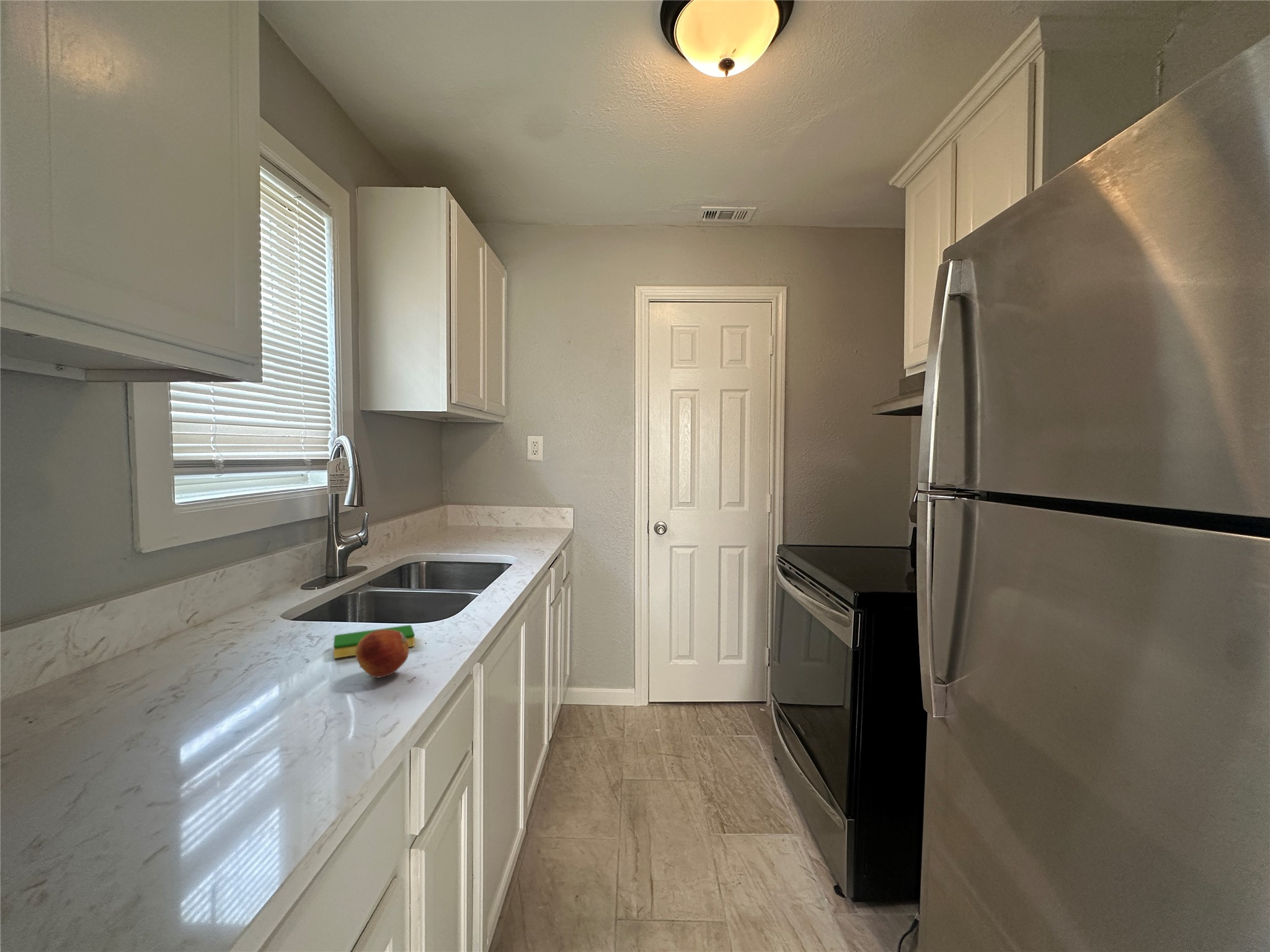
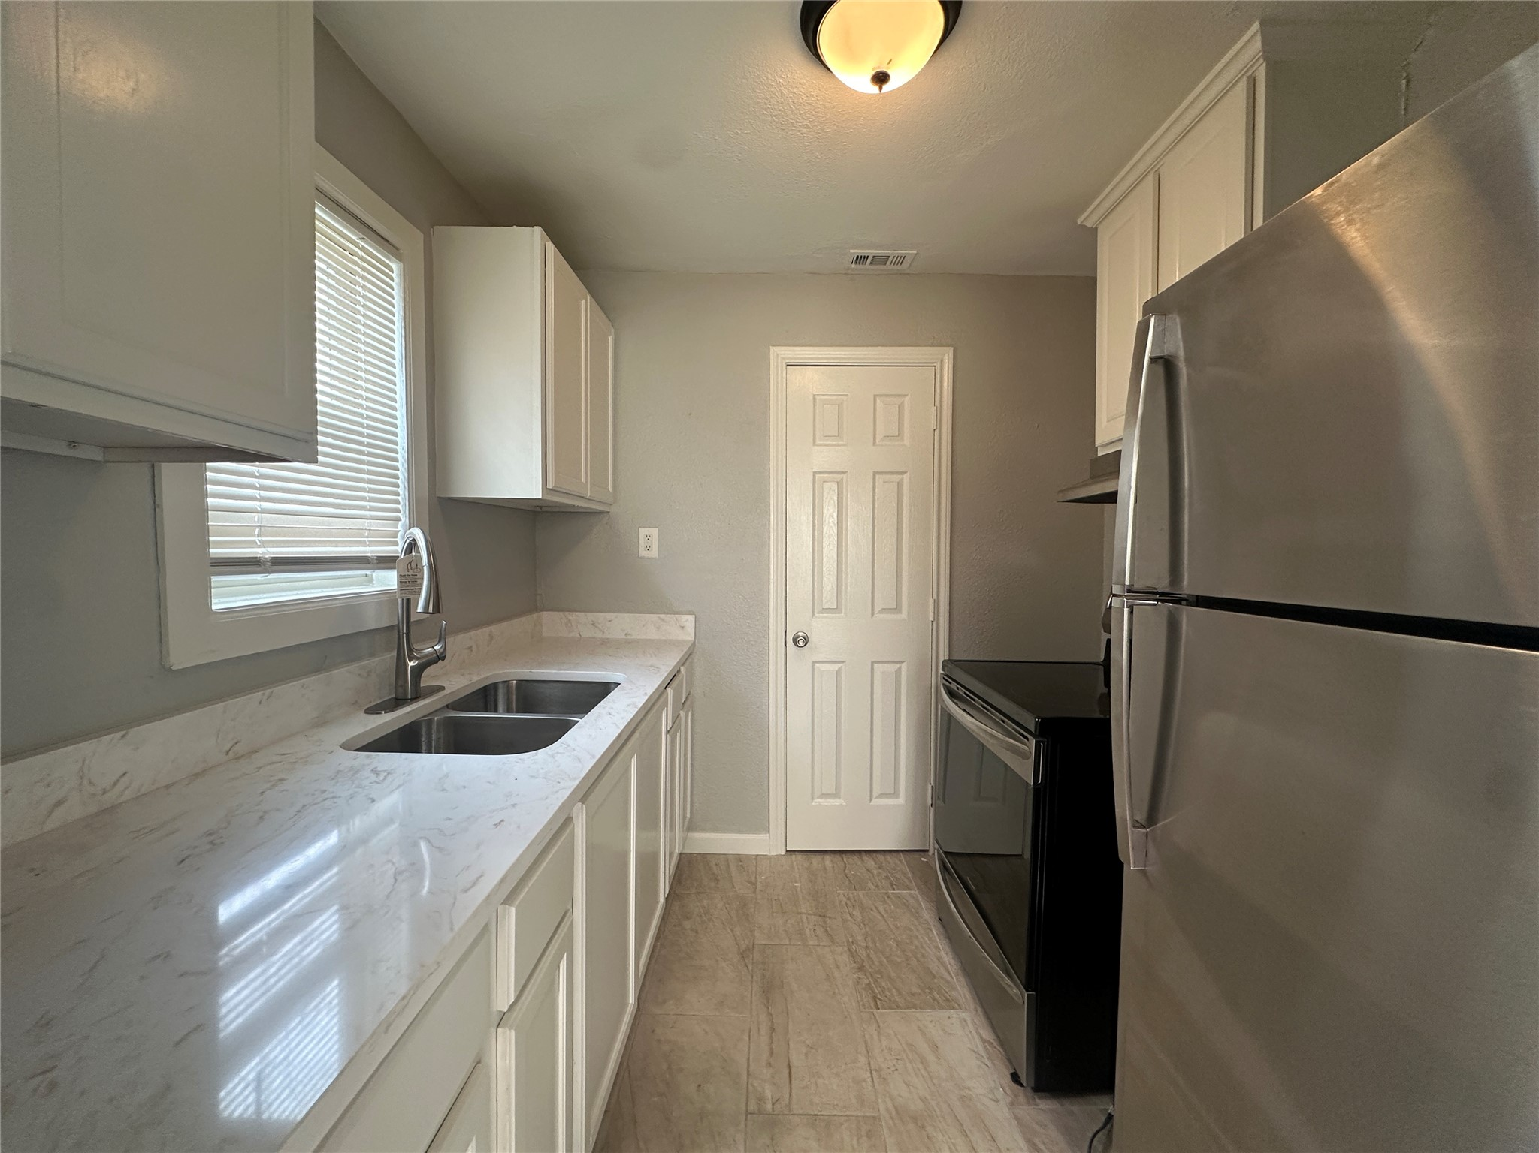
- dish sponge [333,624,415,659]
- fruit [355,630,409,678]
